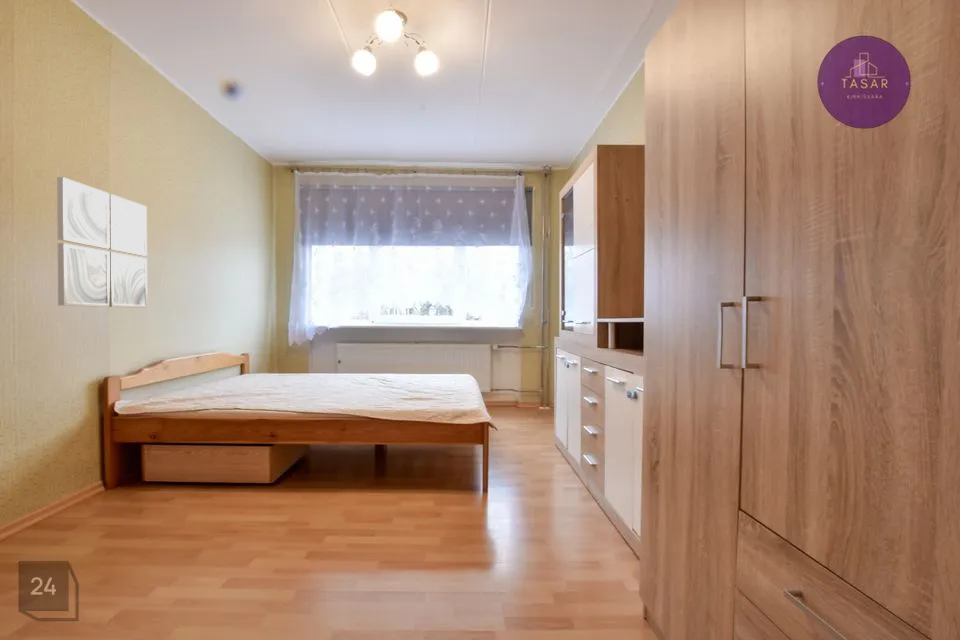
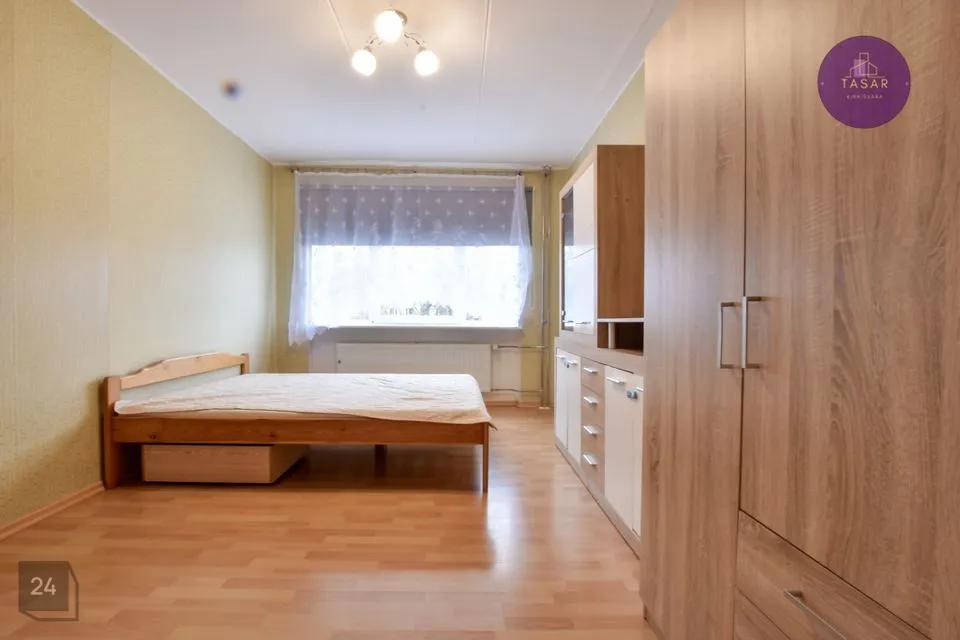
- wall art [56,176,148,309]
